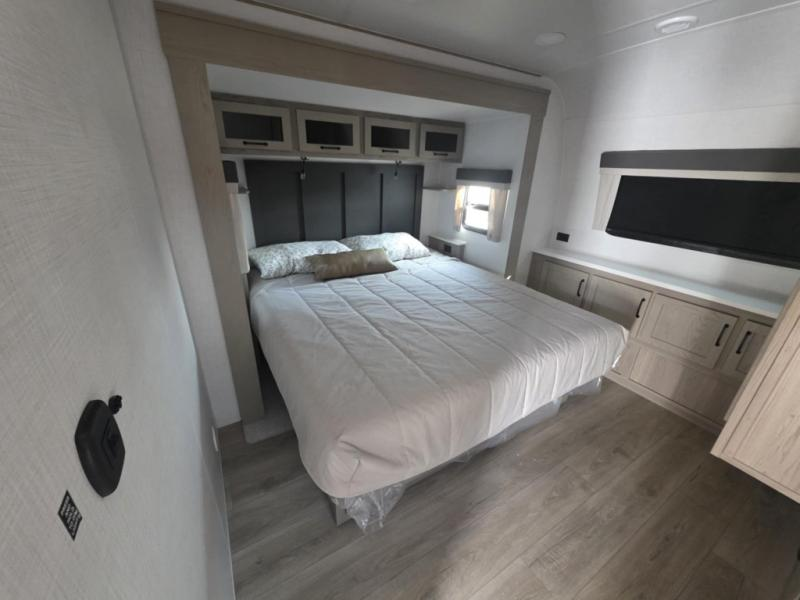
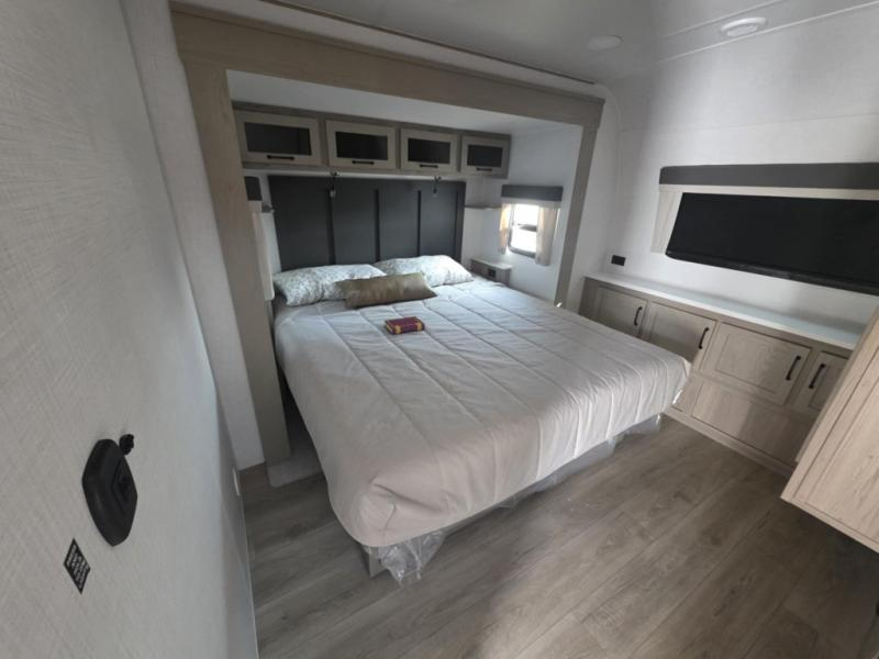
+ book [383,315,426,335]
